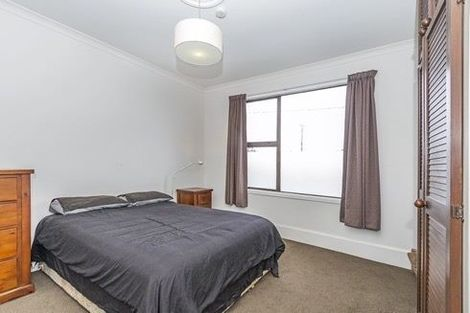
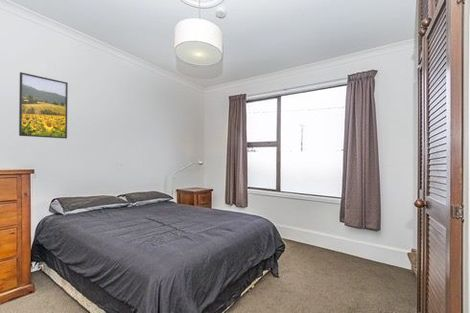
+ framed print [18,71,69,140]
